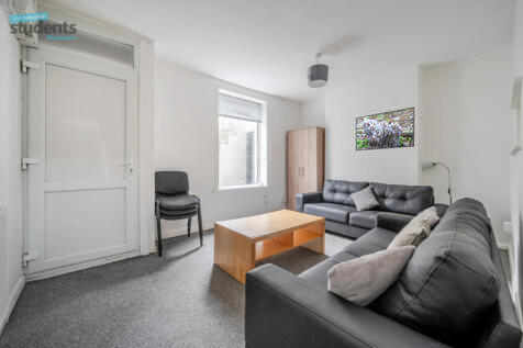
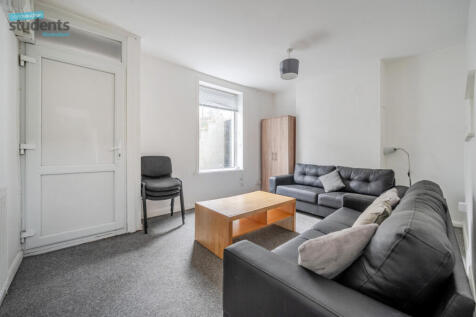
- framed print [355,105,415,151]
